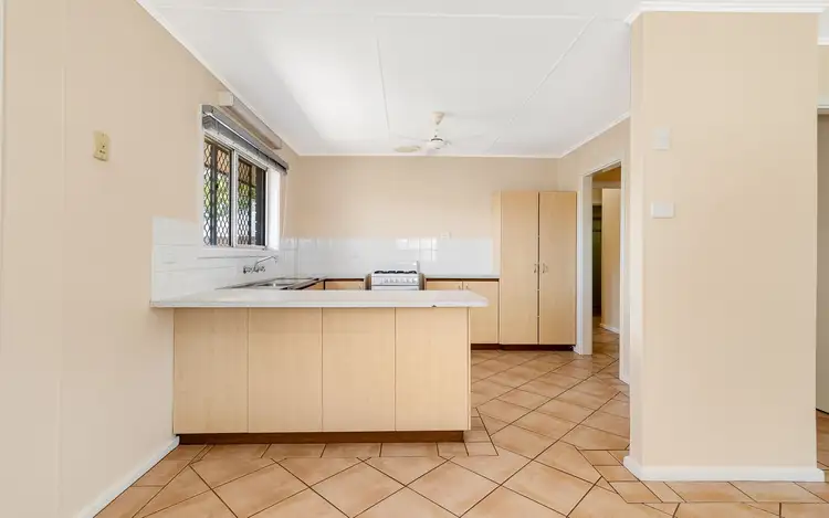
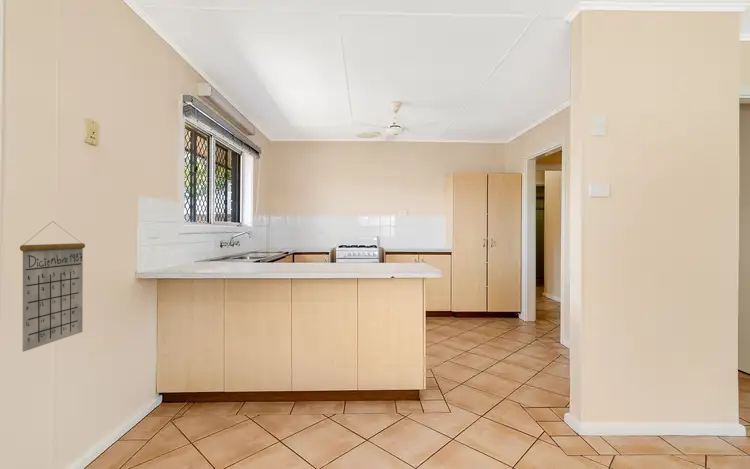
+ calendar [19,220,86,353]
